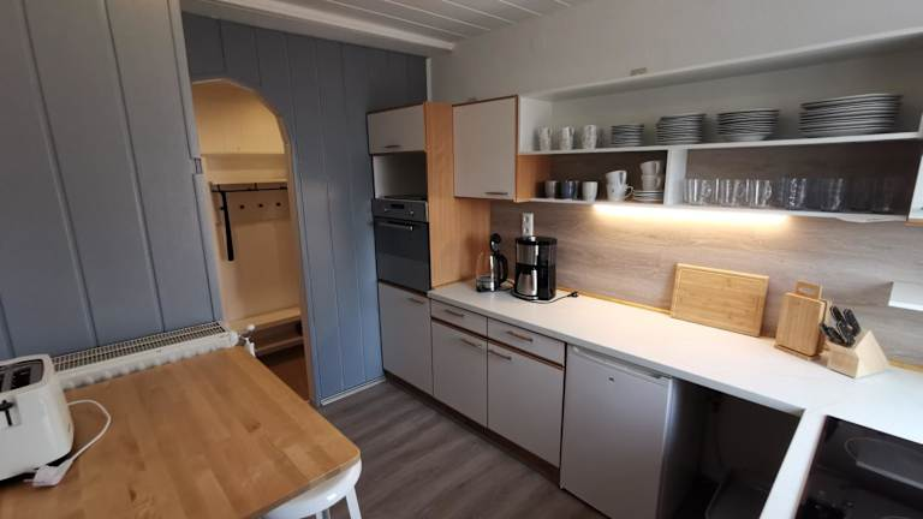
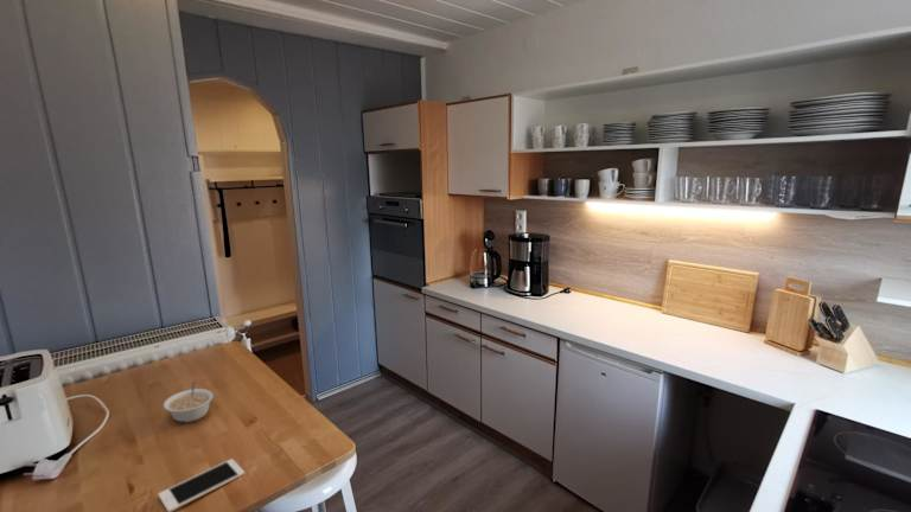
+ cell phone [158,457,246,512]
+ legume [163,380,215,423]
